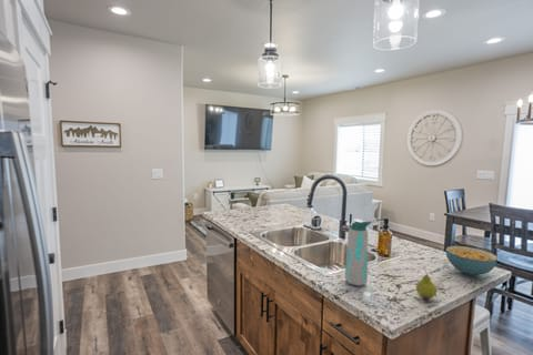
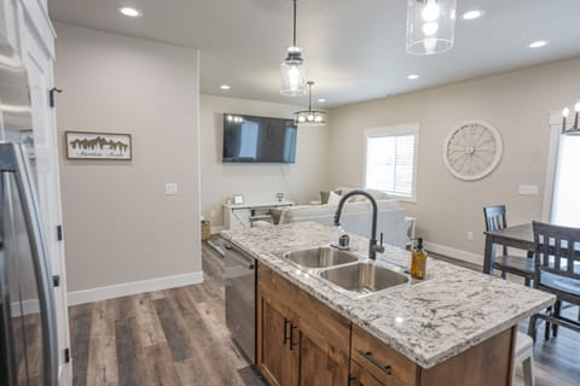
- fruit [415,268,438,300]
- water bottle [344,217,373,287]
- cereal bowl [445,245,499,276]
